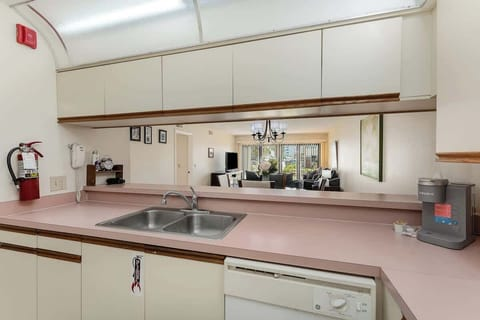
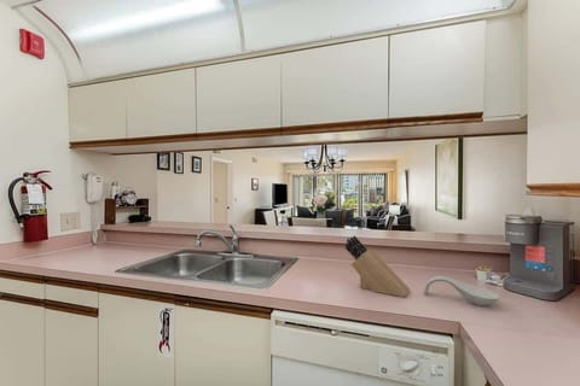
+ spoon rest [423,275,501,306]
+ knife block [344,234,411,298]
